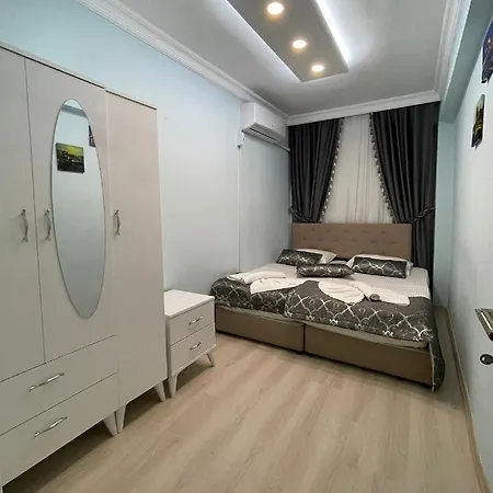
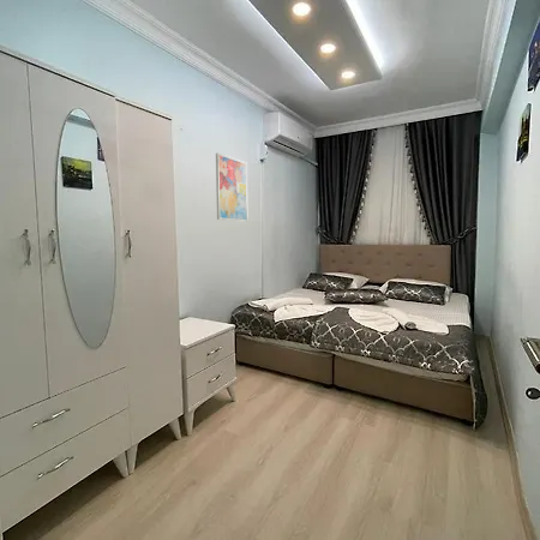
+ wall art [215,152,248,223]
